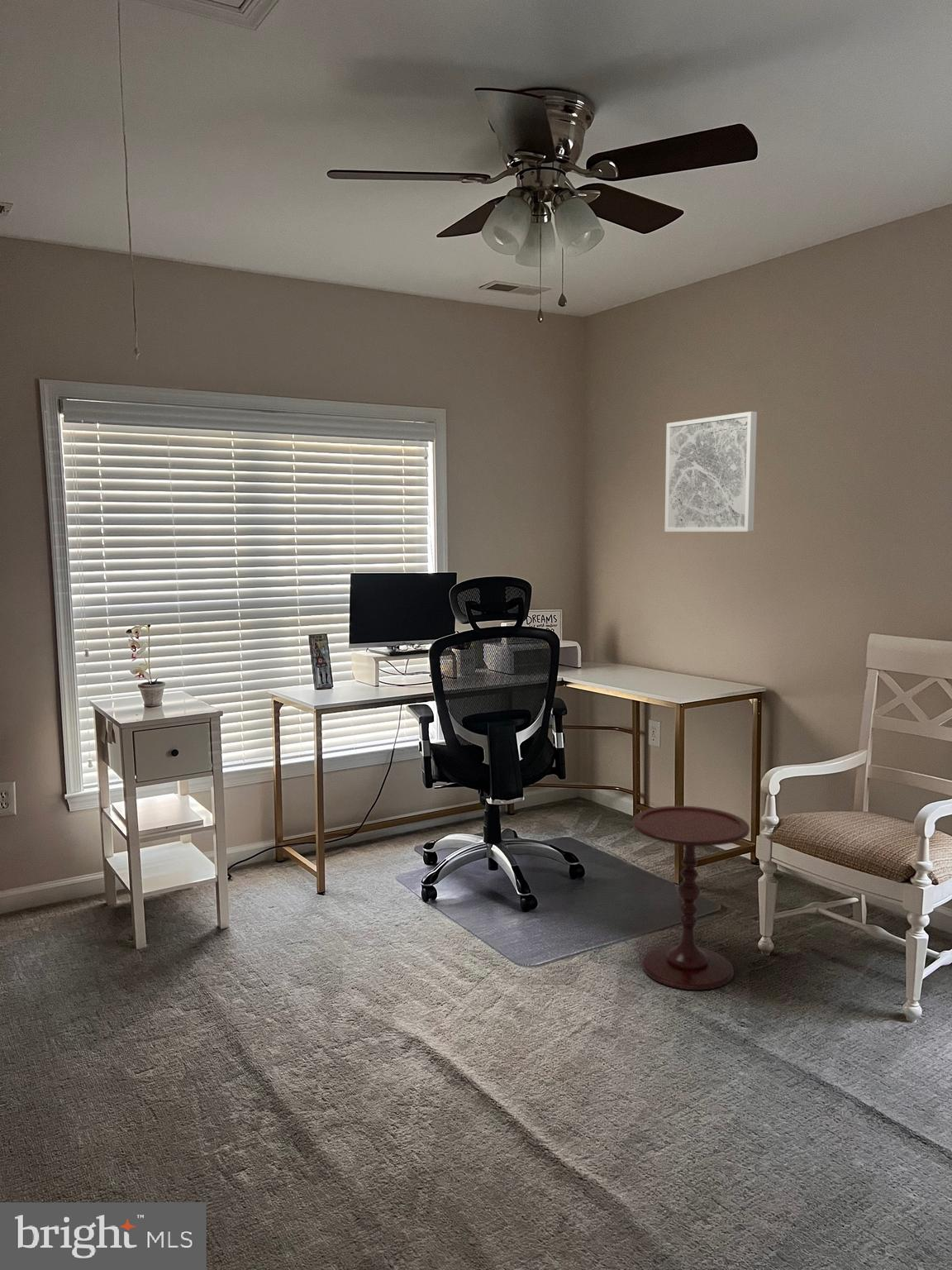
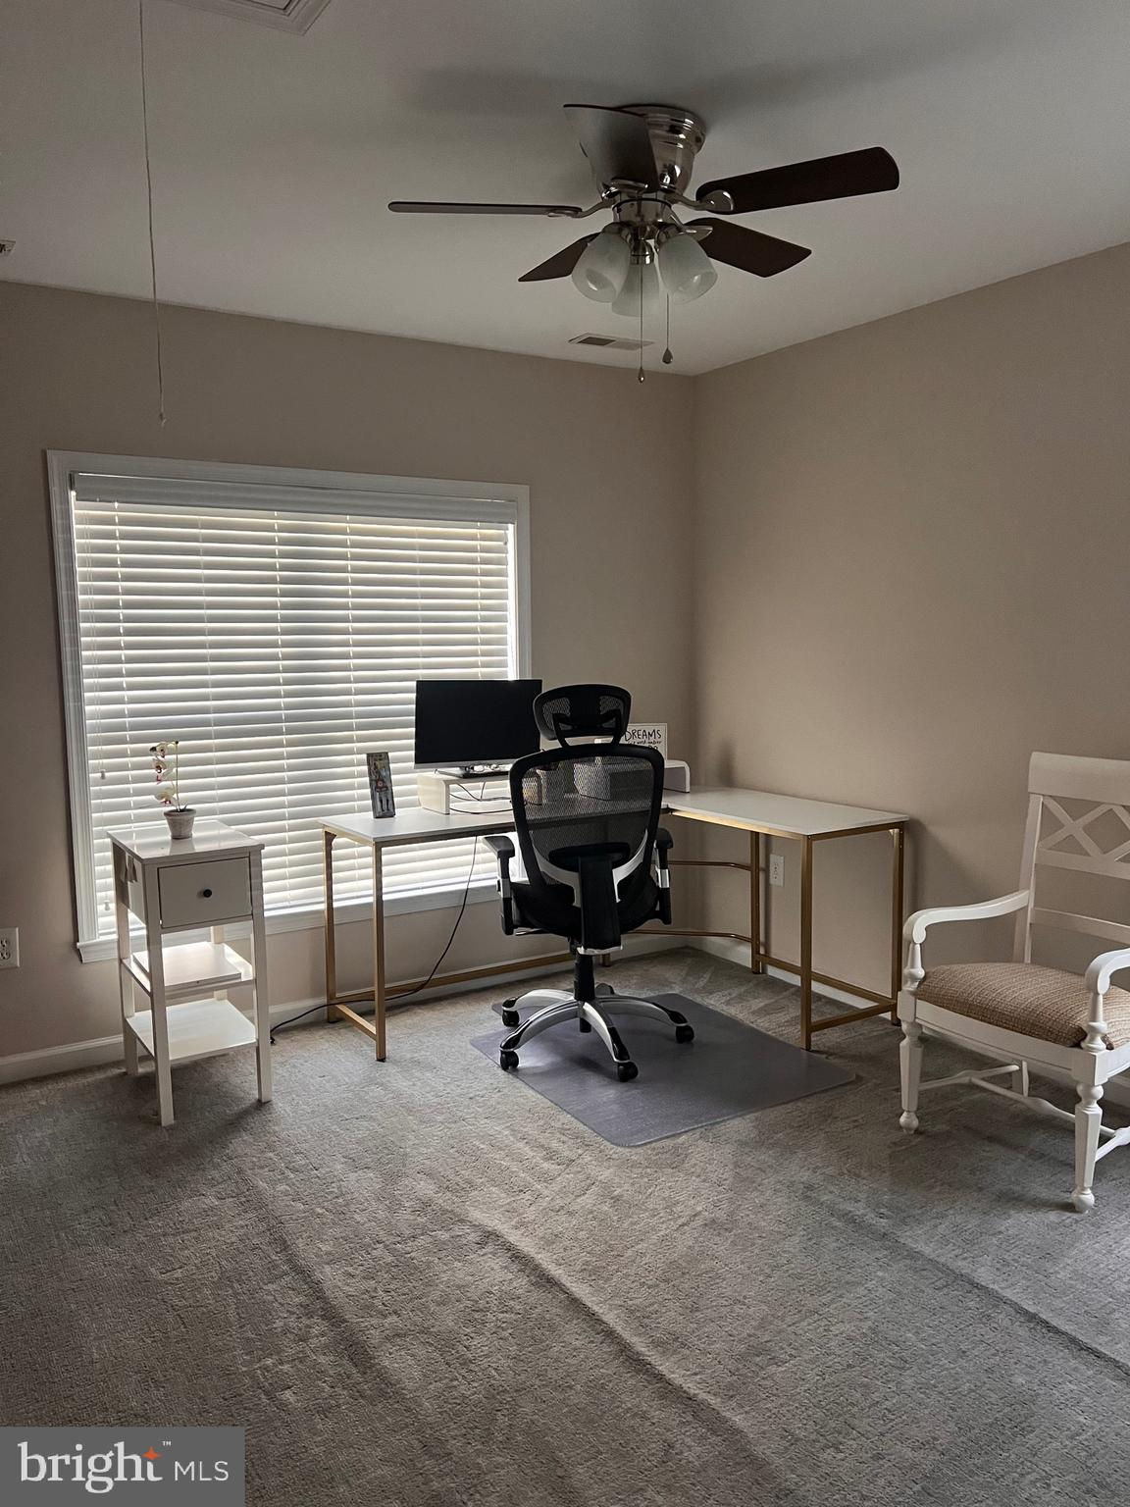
- side table [631,805,750,991]
- wall art [664,411,758,532]
